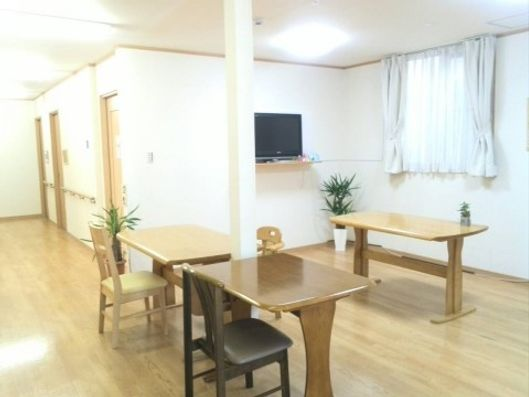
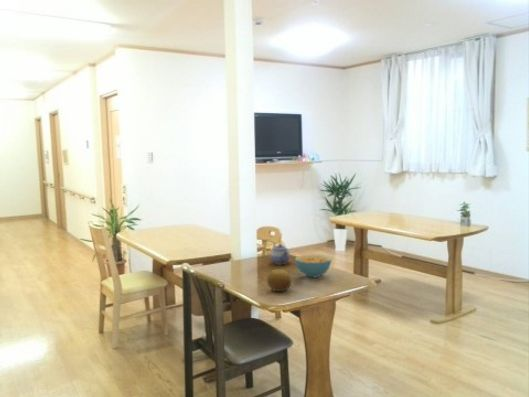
+ fruit [266,268,292,293]
+ teapot [270,243,291,265]
+ cereal bowl [294,253,333,278]
